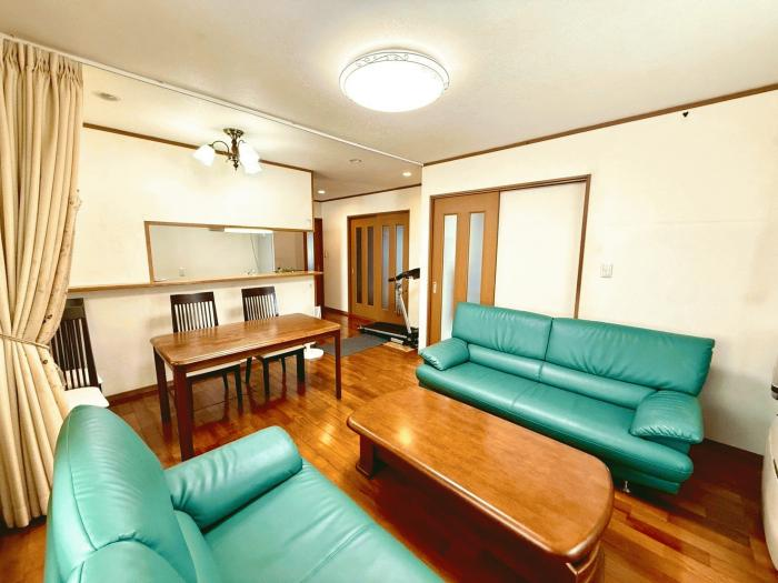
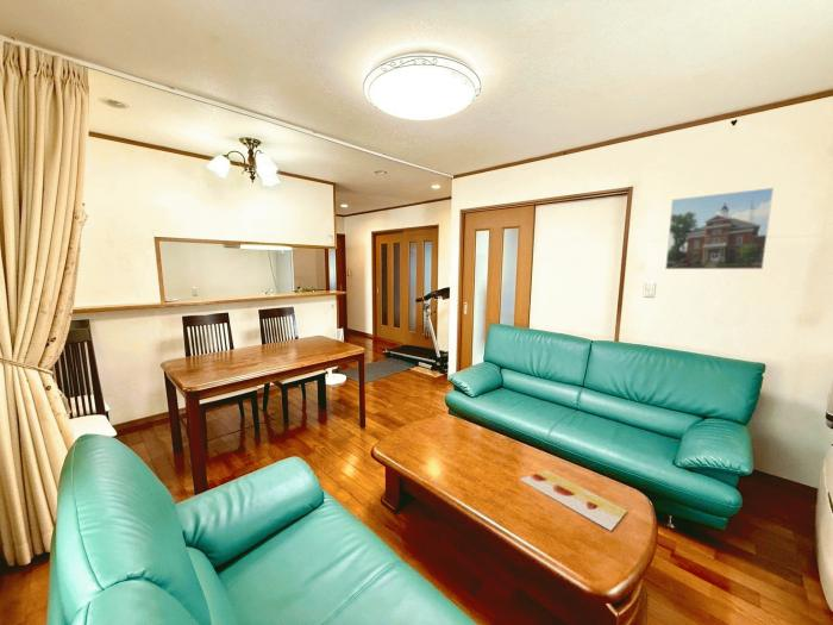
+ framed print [664,187,775,270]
+ painting [518,469,628,532]
